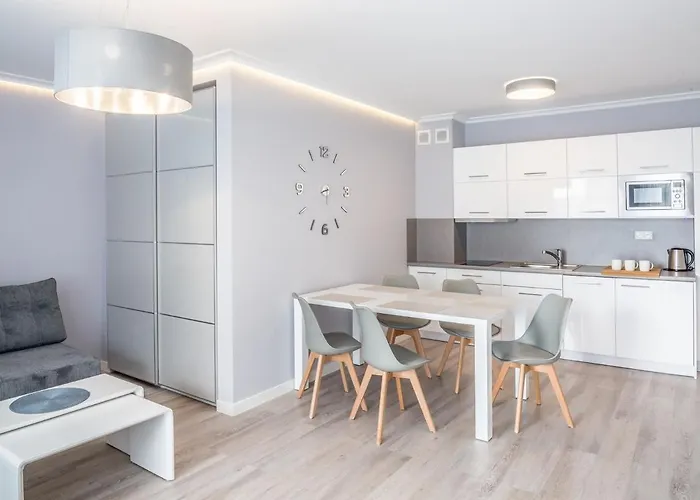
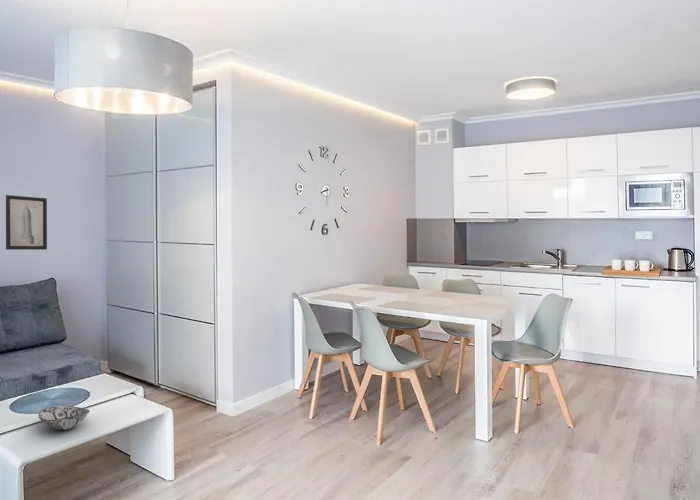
+ wall art [5,194,48,251]
+ decorative bowl [37,405,91,431]
